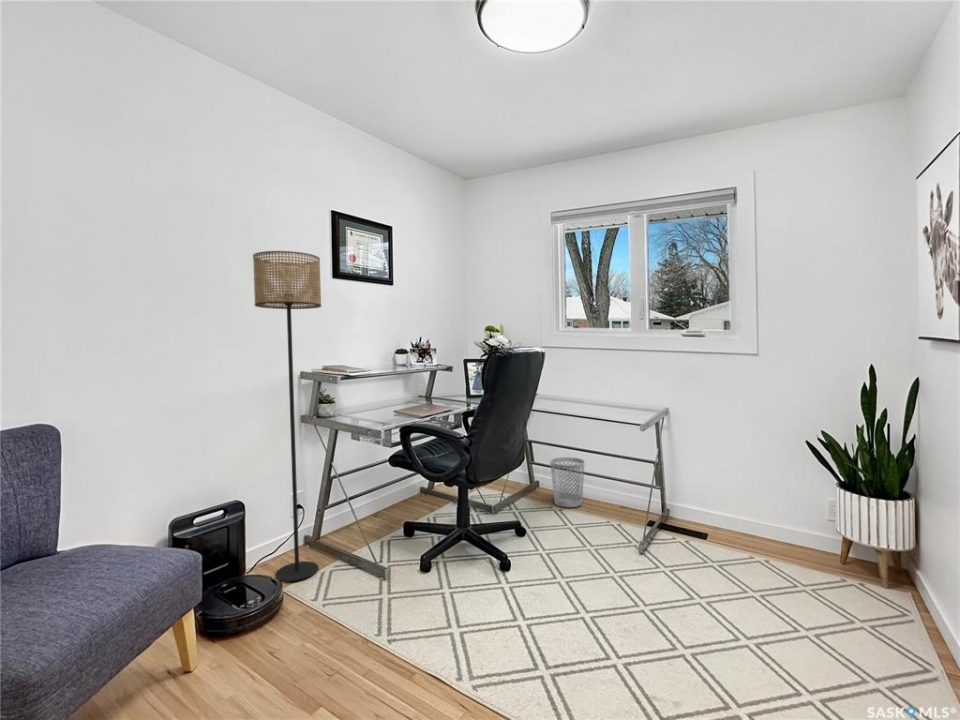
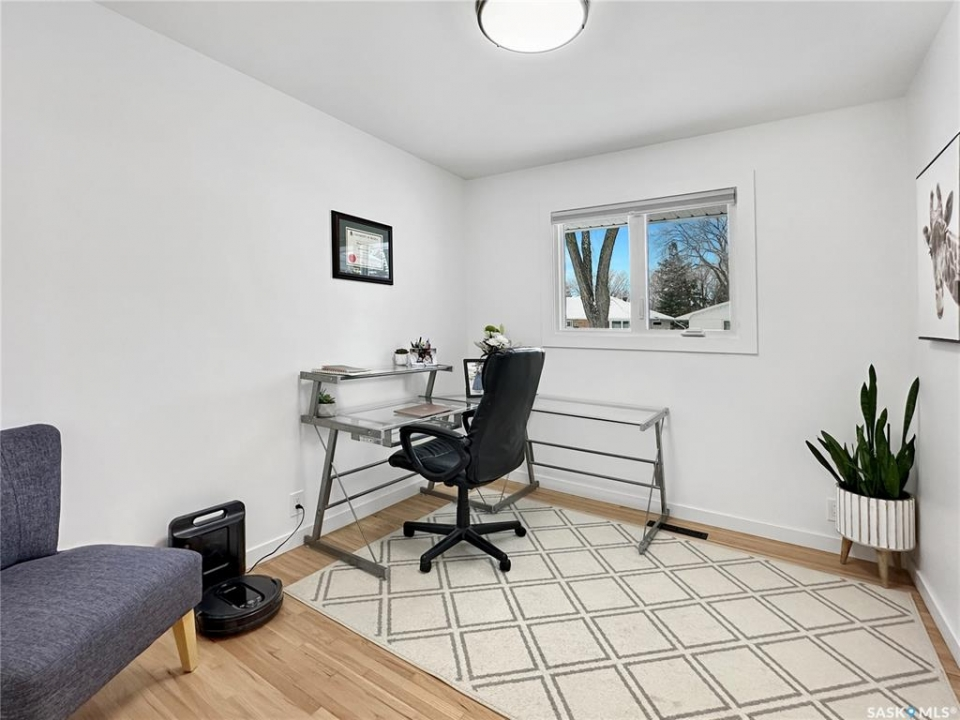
- floor lamp [252,250,322,583]
- wastebasket [549,456,586,508]
